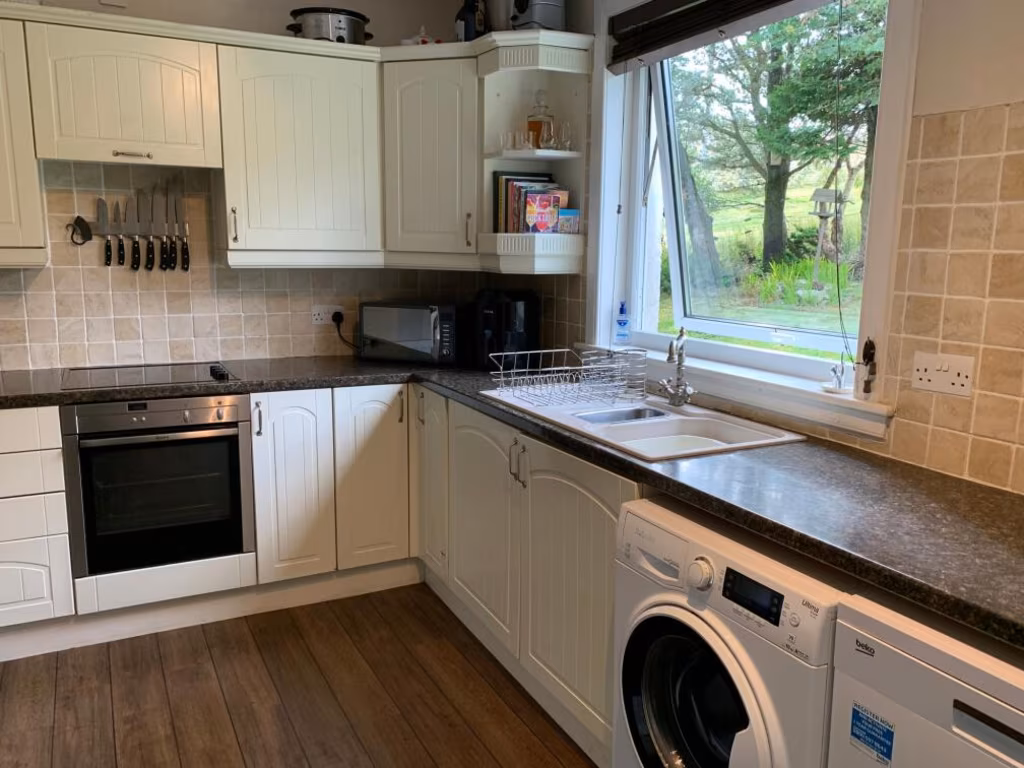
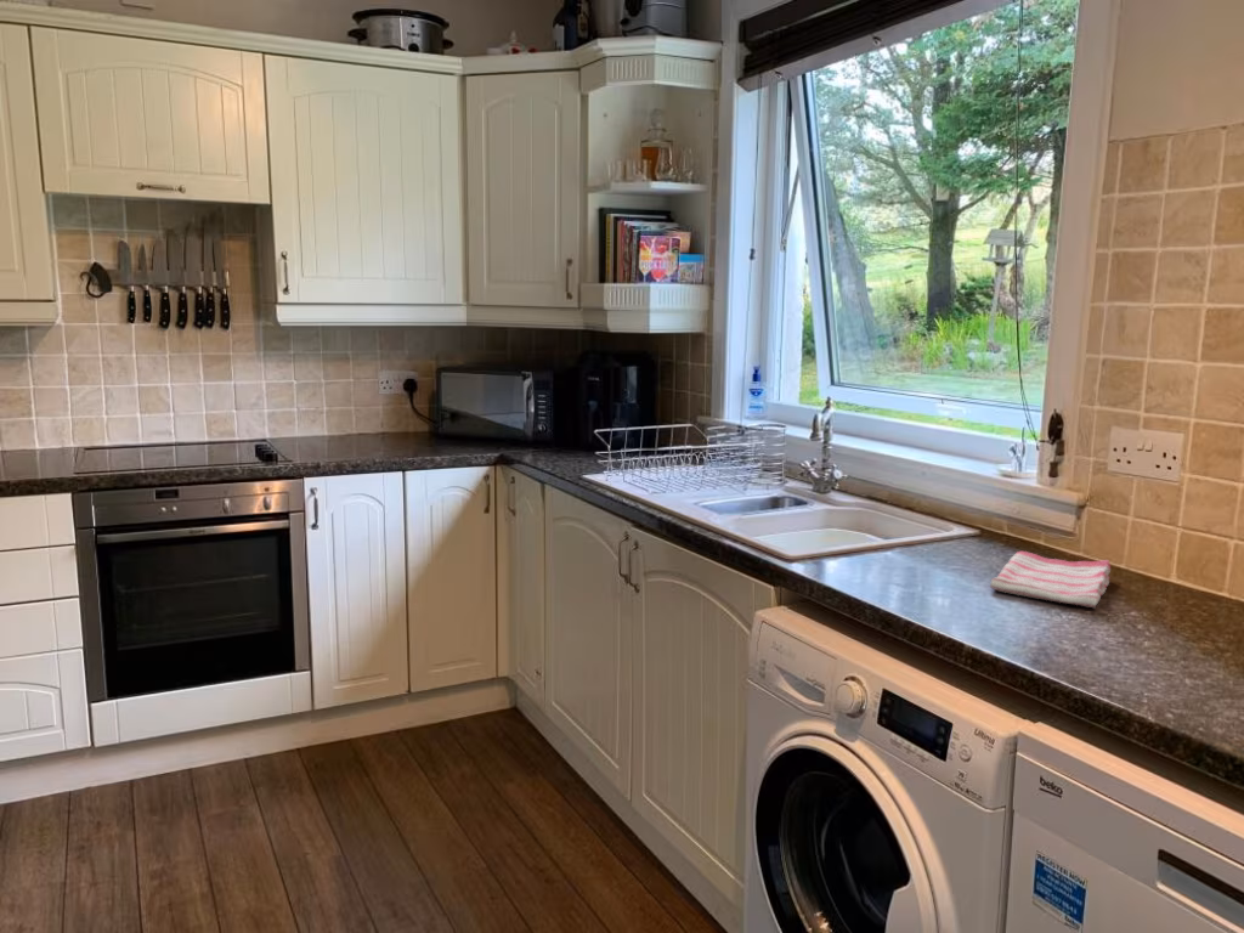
+ dish towel [989,550,1112,609]
